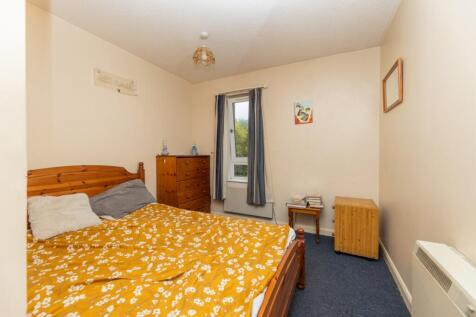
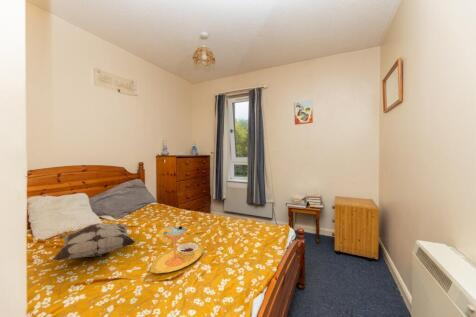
+ decorative pillow [51,222,136,261]
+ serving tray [149,225,205,274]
